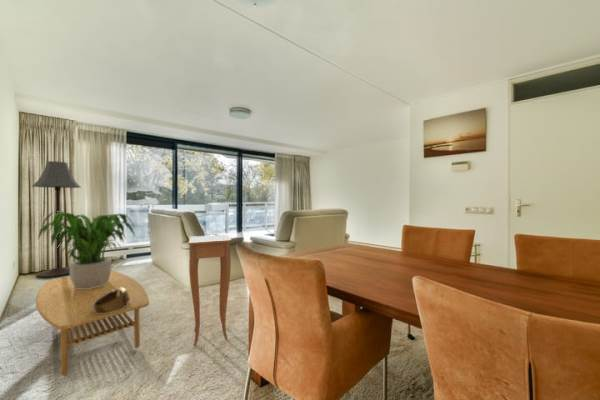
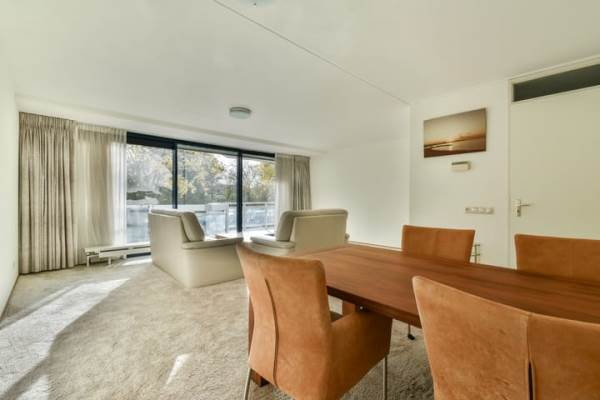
- side table [188,234,232,347]
- coffee table [35,269,150,377]
- floor lamp [31,160,82,279]
- potted plant [36,210,136,289]
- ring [93,288,130,314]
